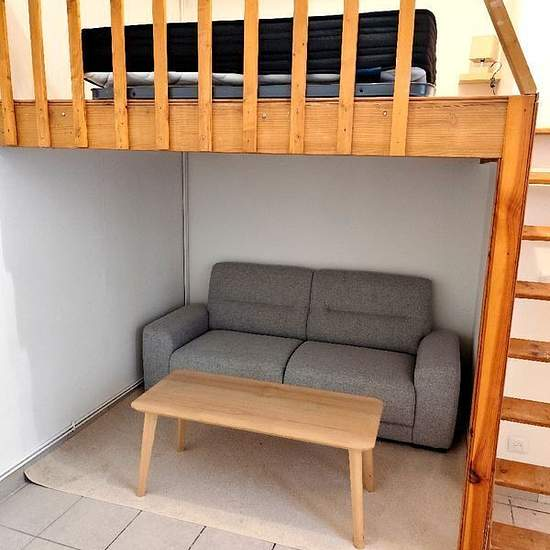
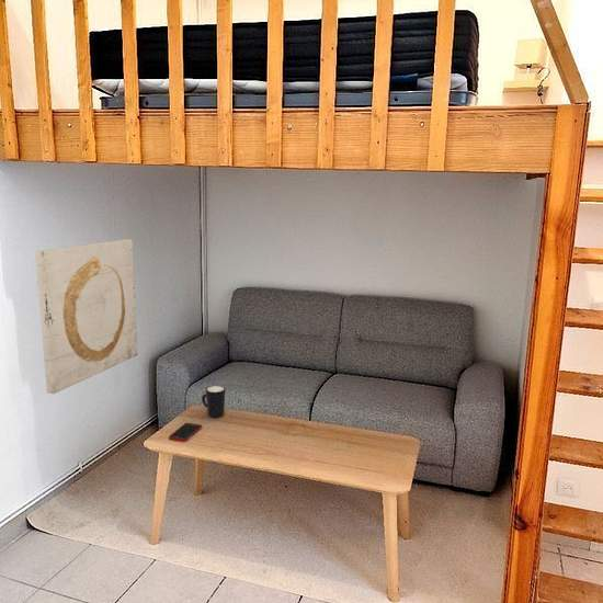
+ wall art [35,238,138,395]
+ cell phone [168,422,203,442]
+ mug [201,385,226,419]
